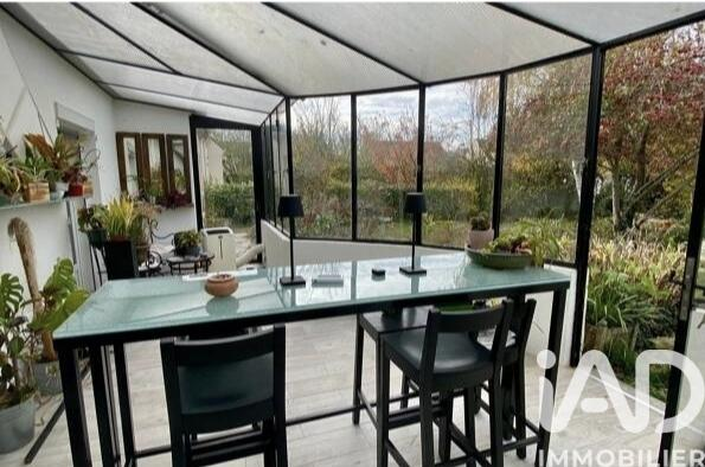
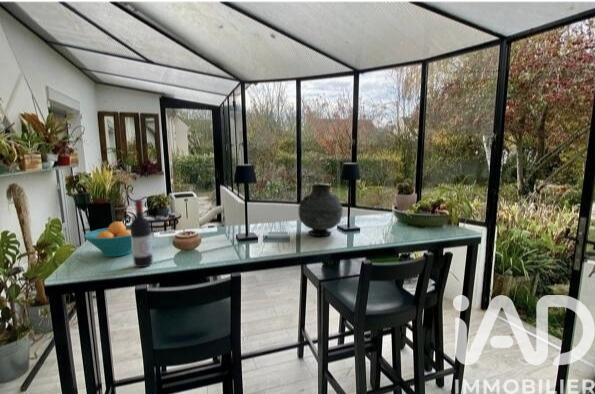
+ wine bottle [129,199,154,268]
+ vase [297,183,344,237]
+ fruit bowl [82,221,133,258]
